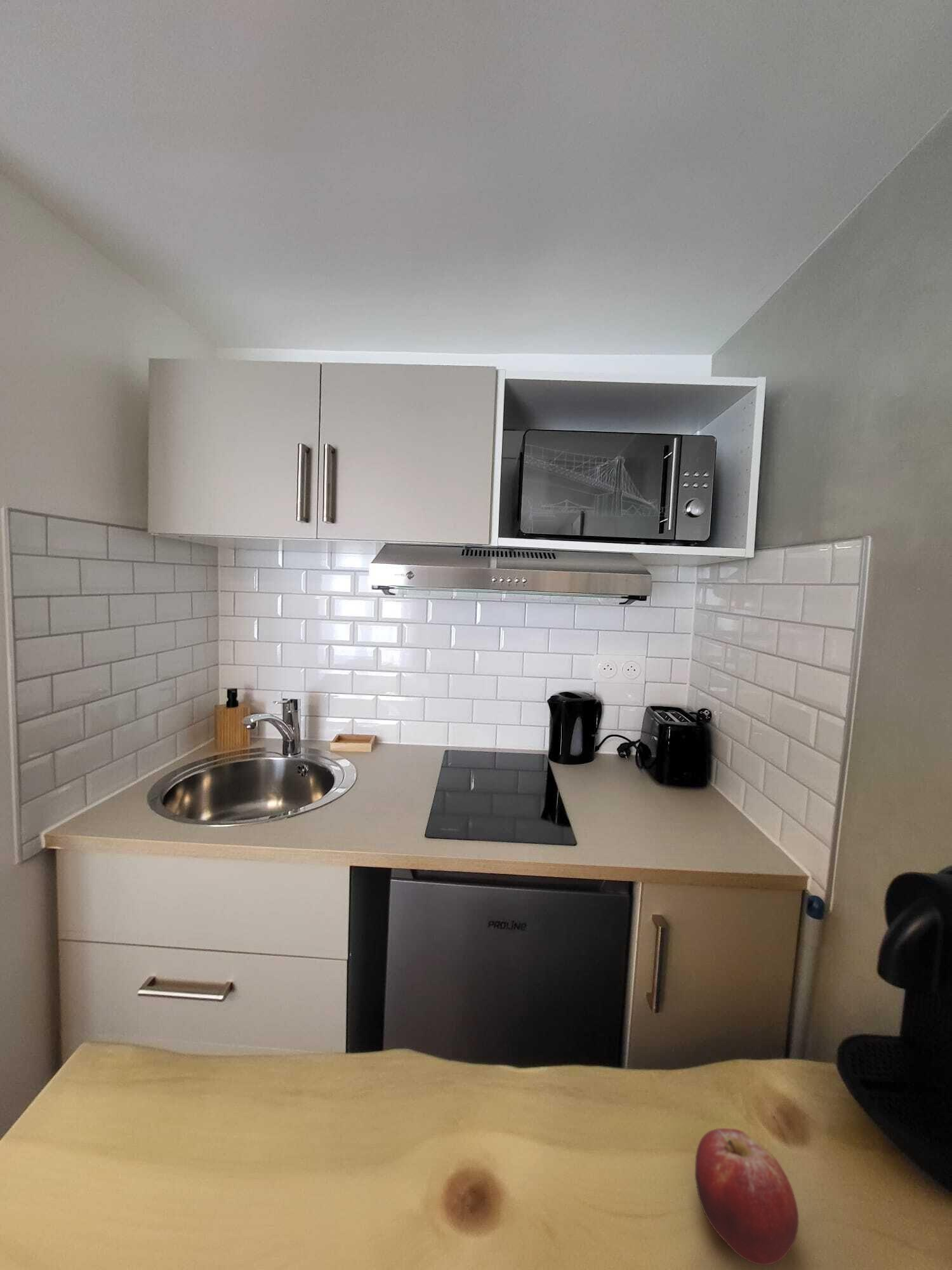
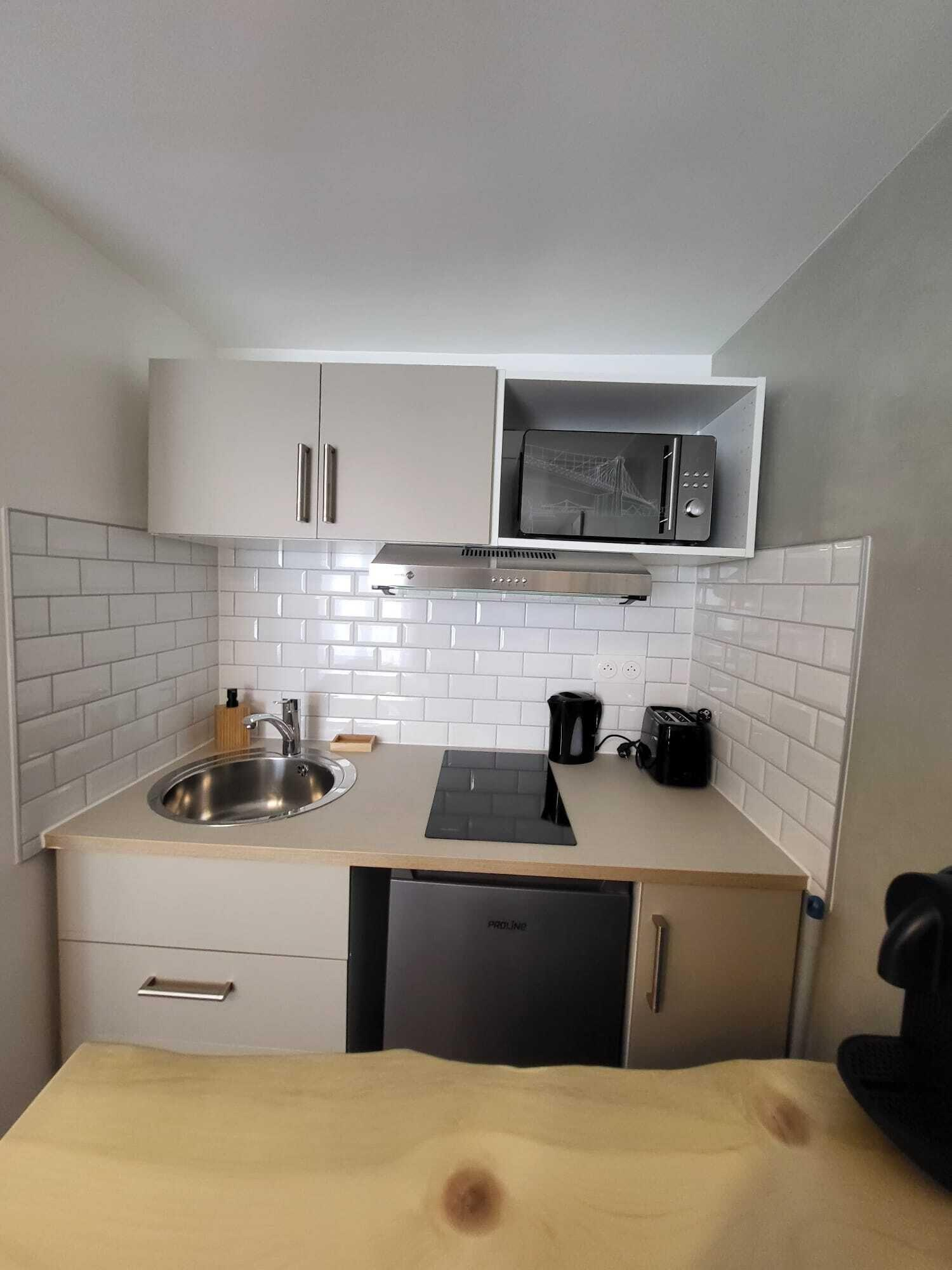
- fruit [694,1128,799,1266]
